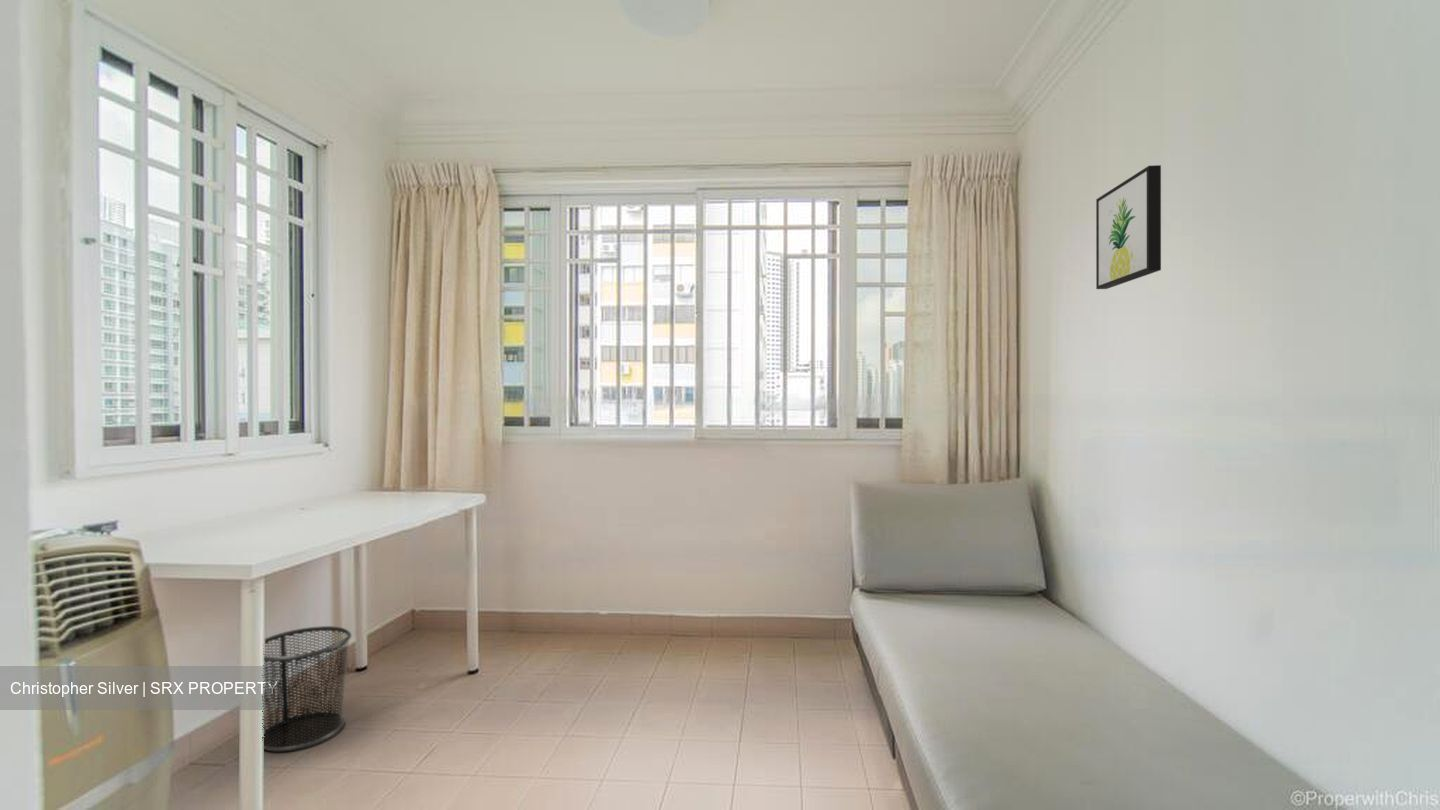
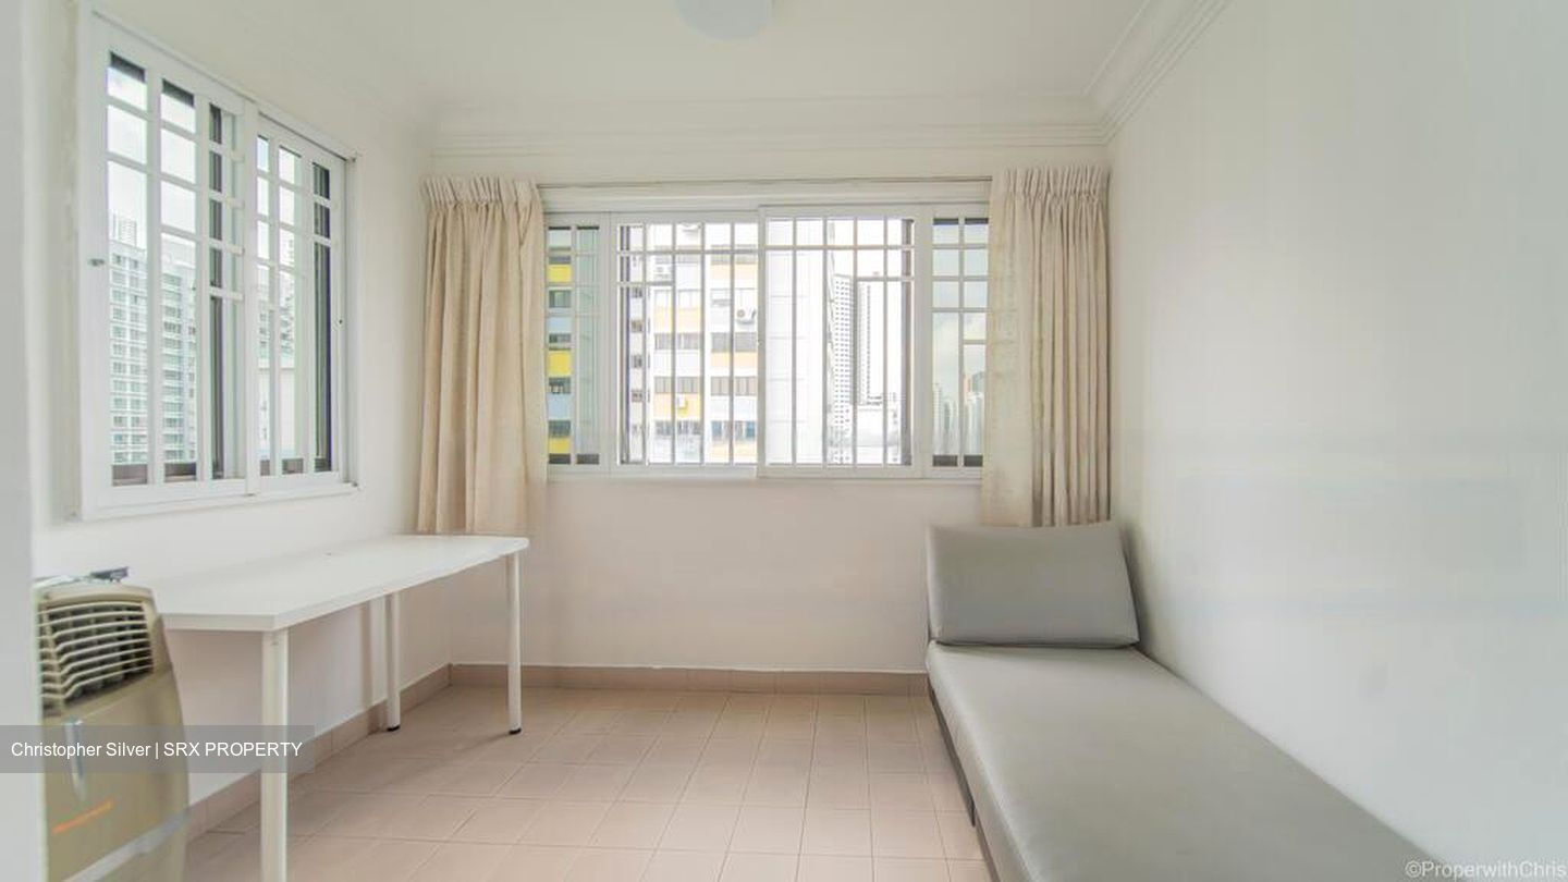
- wall art [1095,164,1162,290]
- waste bin [263,625,352,753]
